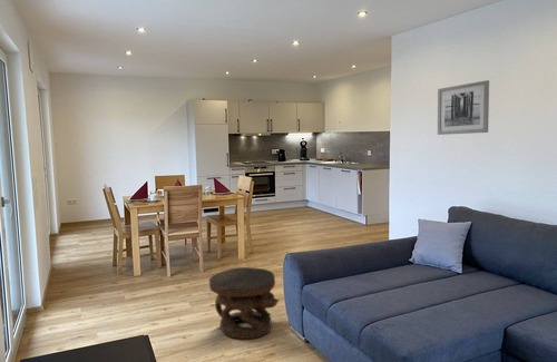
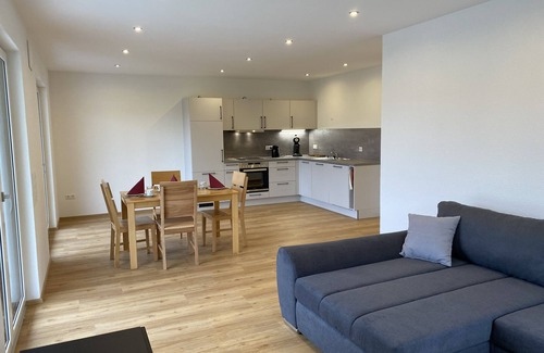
- side table [208,266,280,340]
- wall art [437,79,490,136]
